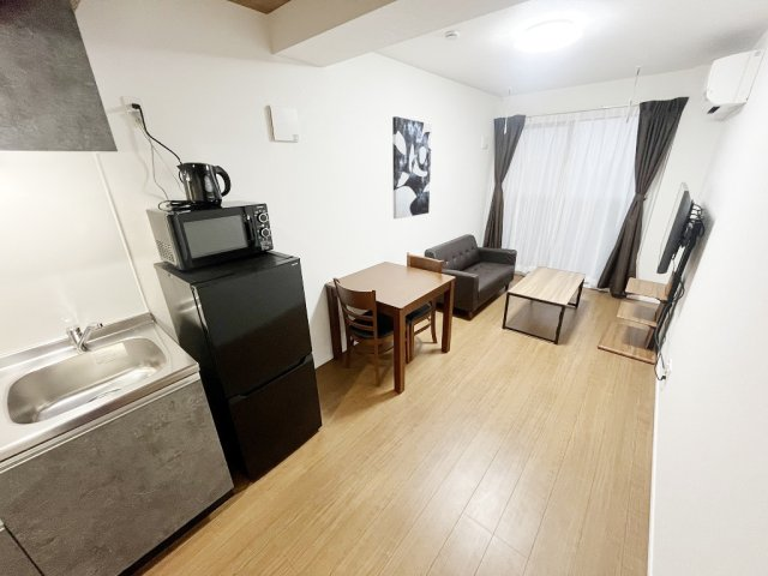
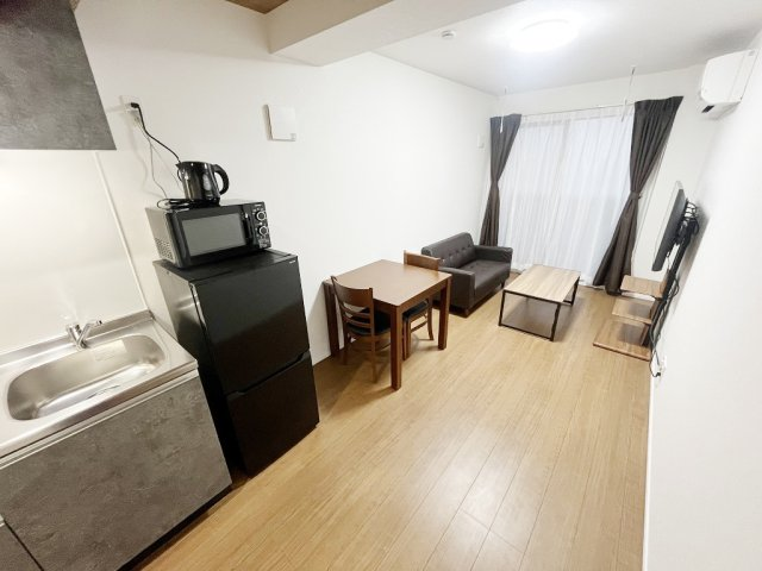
- wall art [391,115,433,220]
